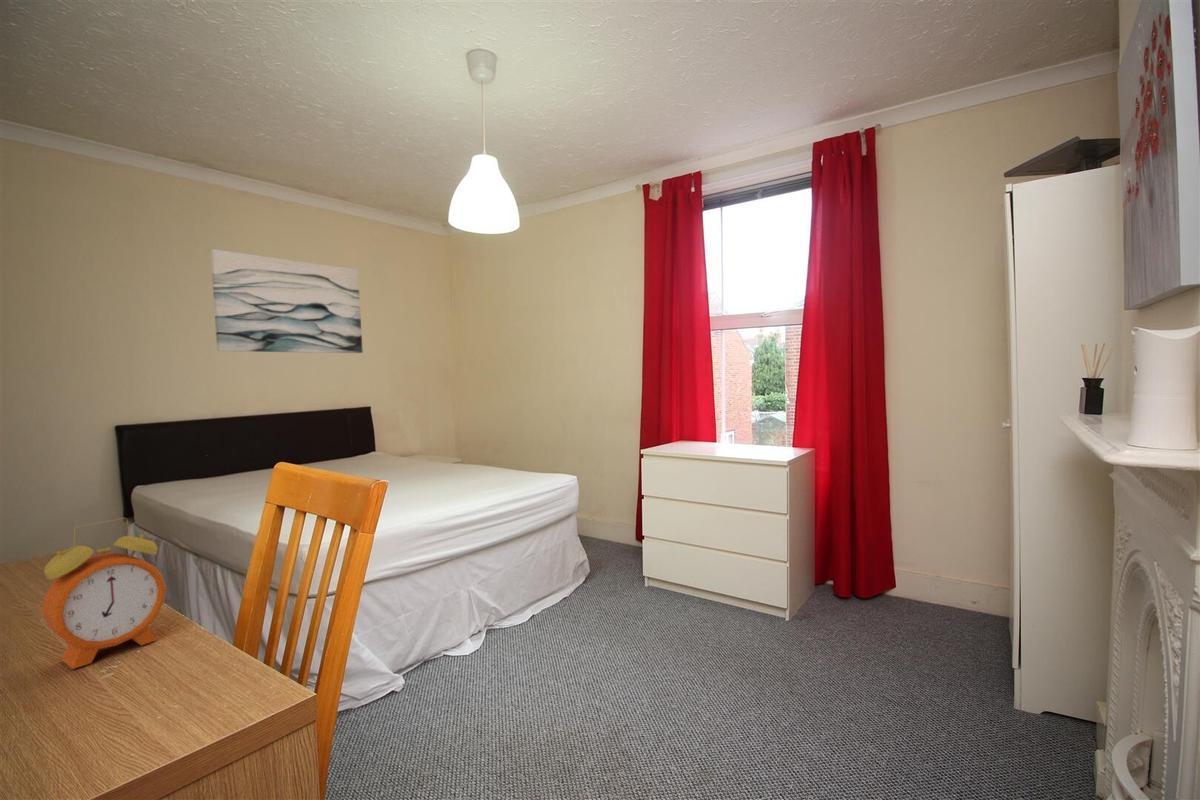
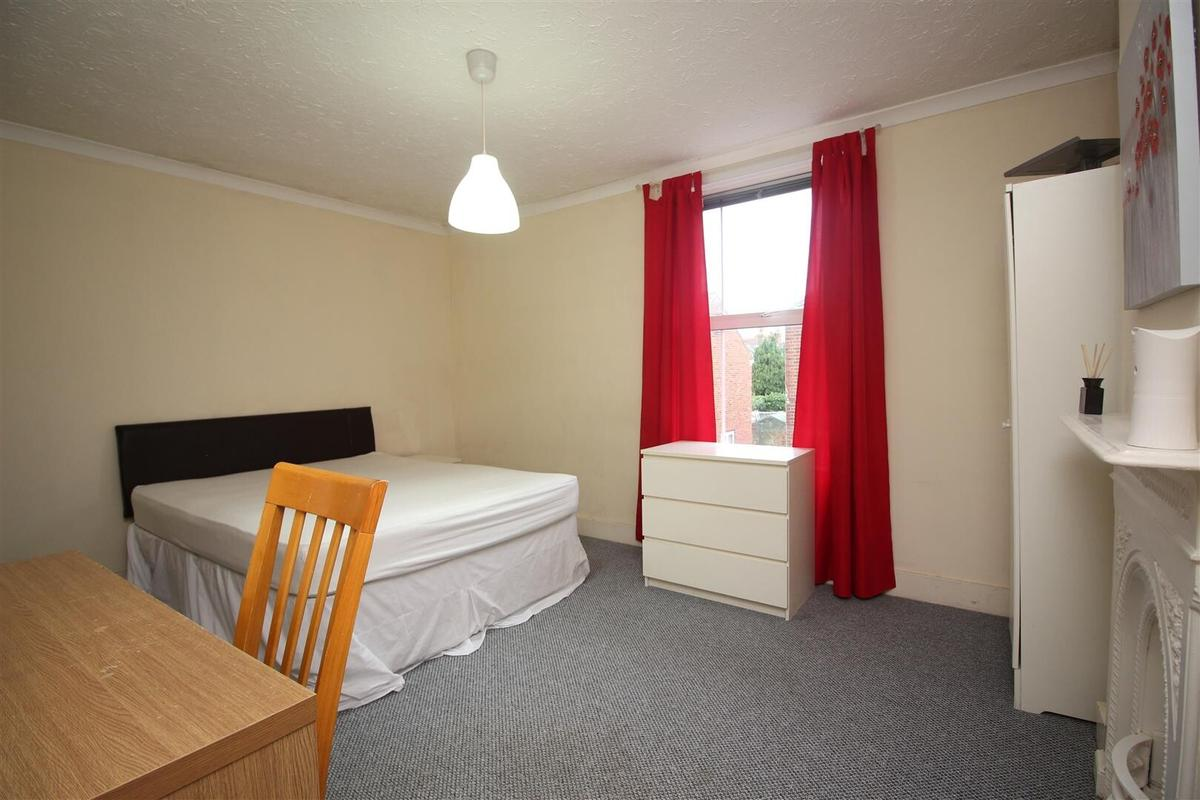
- wall art [210,248,364,354]
- alarm clock [41,517,167,670]
